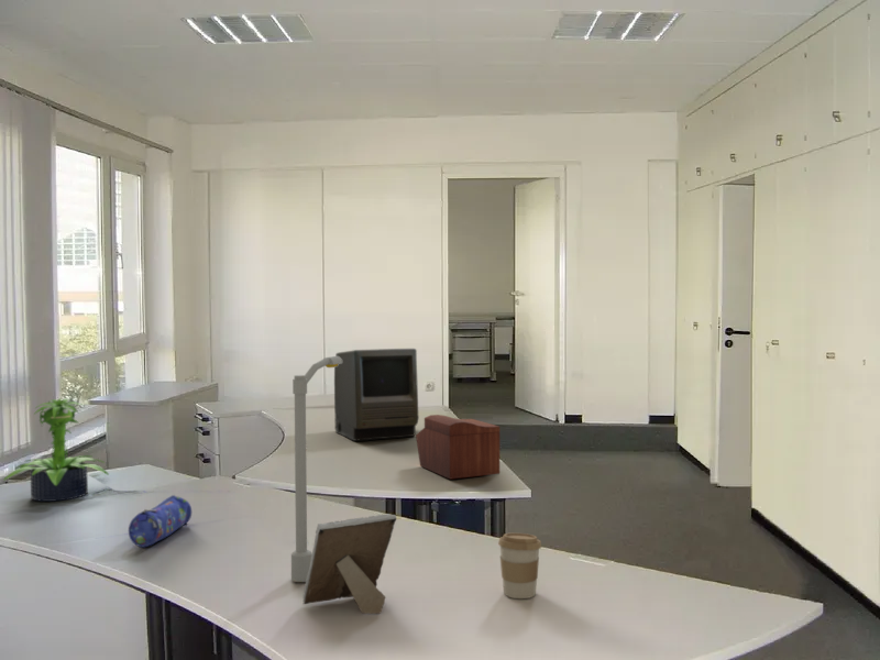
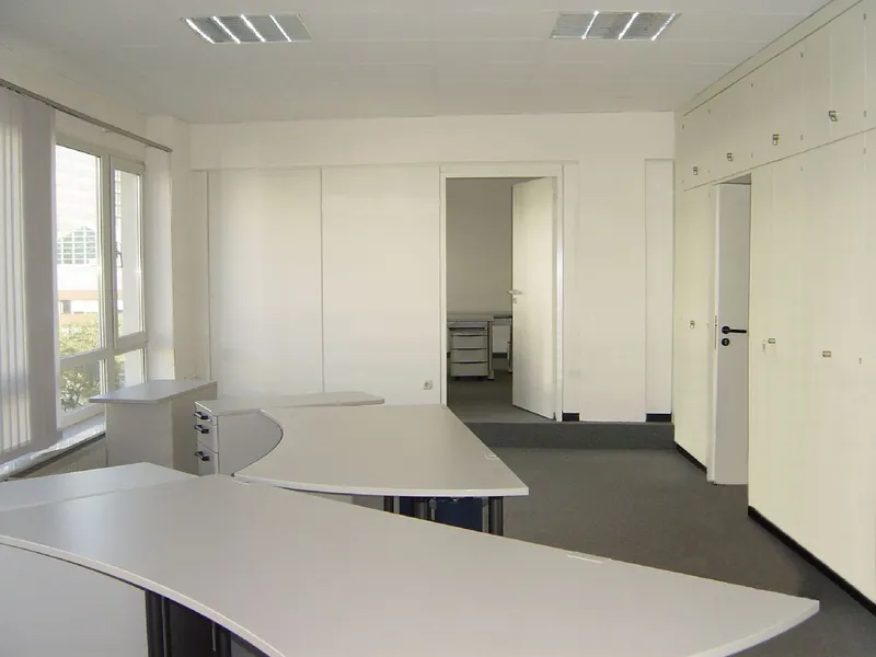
- coffee cup [497,532,542,600]
- desk lamp [290,355,342,583]
- monitor [333,348,420,442]
- pencil case [128,494,193,549]
- potted plant [2,397,110,503]
- picture frame [301,513,397,615]
- sewing box [415,414,501,481]
